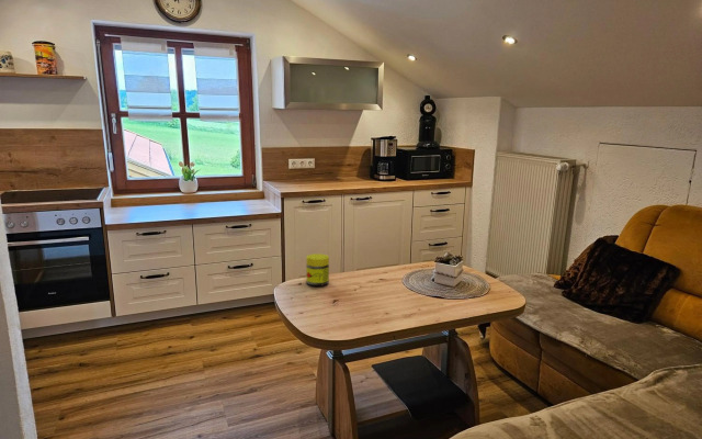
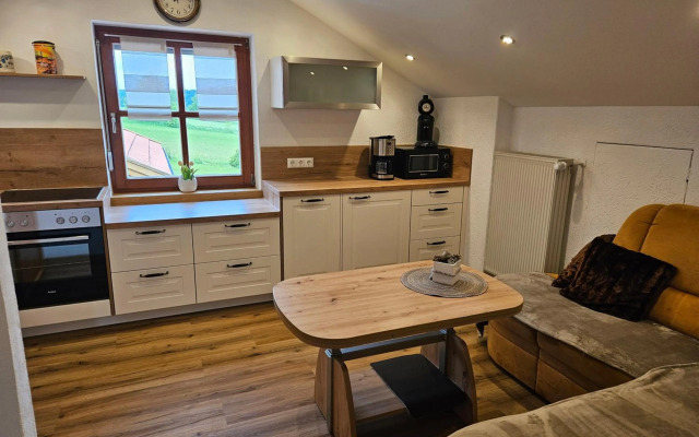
- jar [305,252,330,288]
